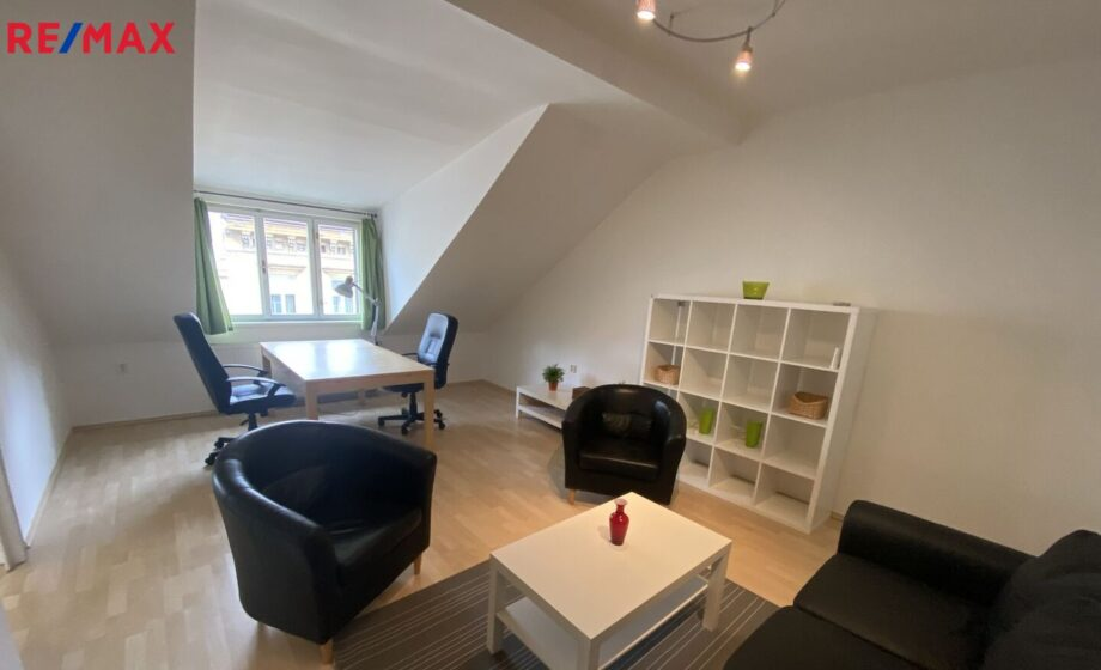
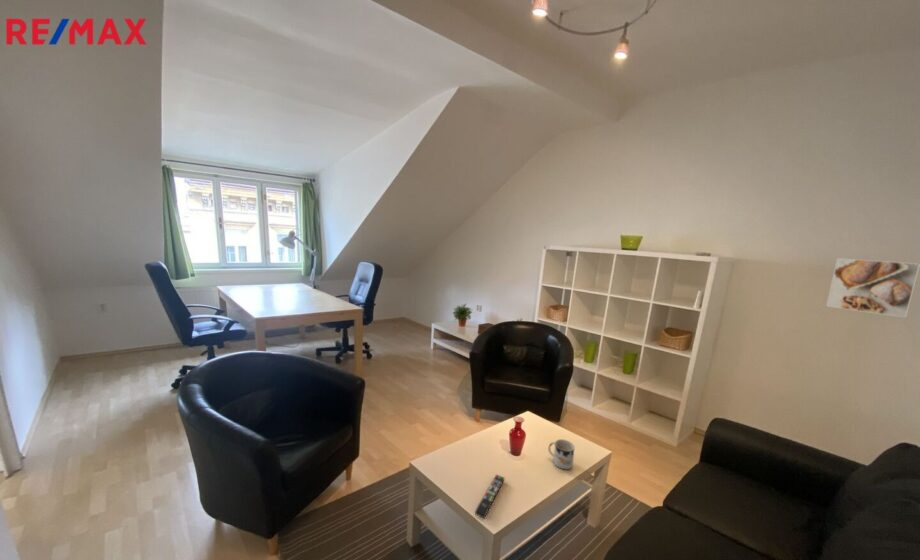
+ mug [547,438,576,470]
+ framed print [825,257,920,319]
+ remote control [474,473,506,520]
